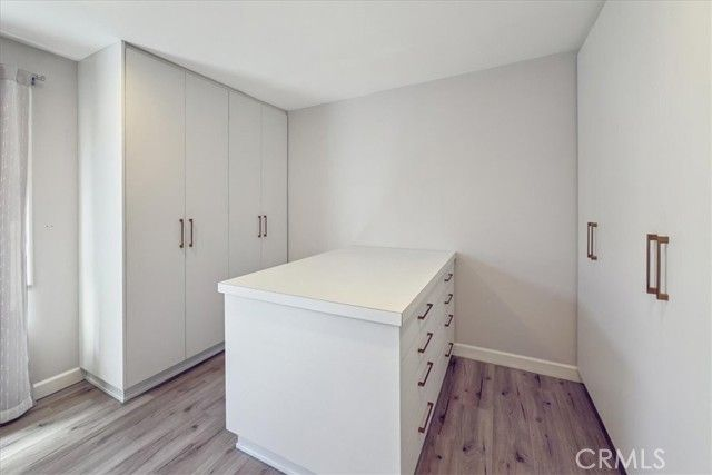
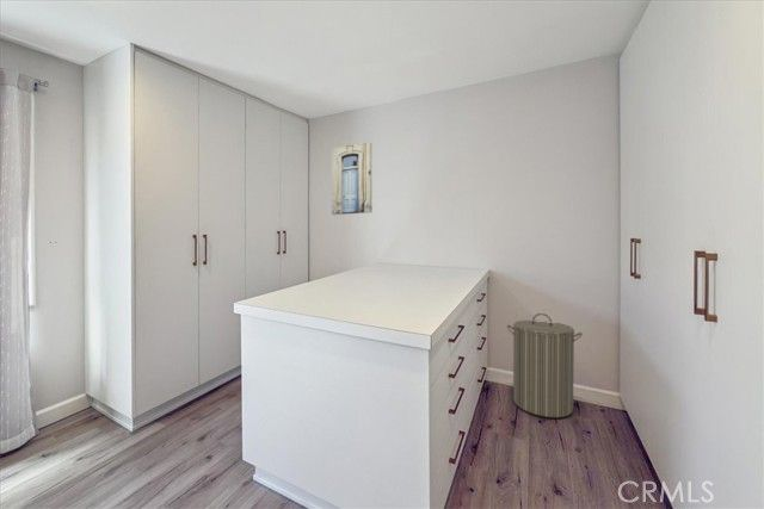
+ laundry hamper [506,312,584,418]
+ wall art [331,141,374,216]
